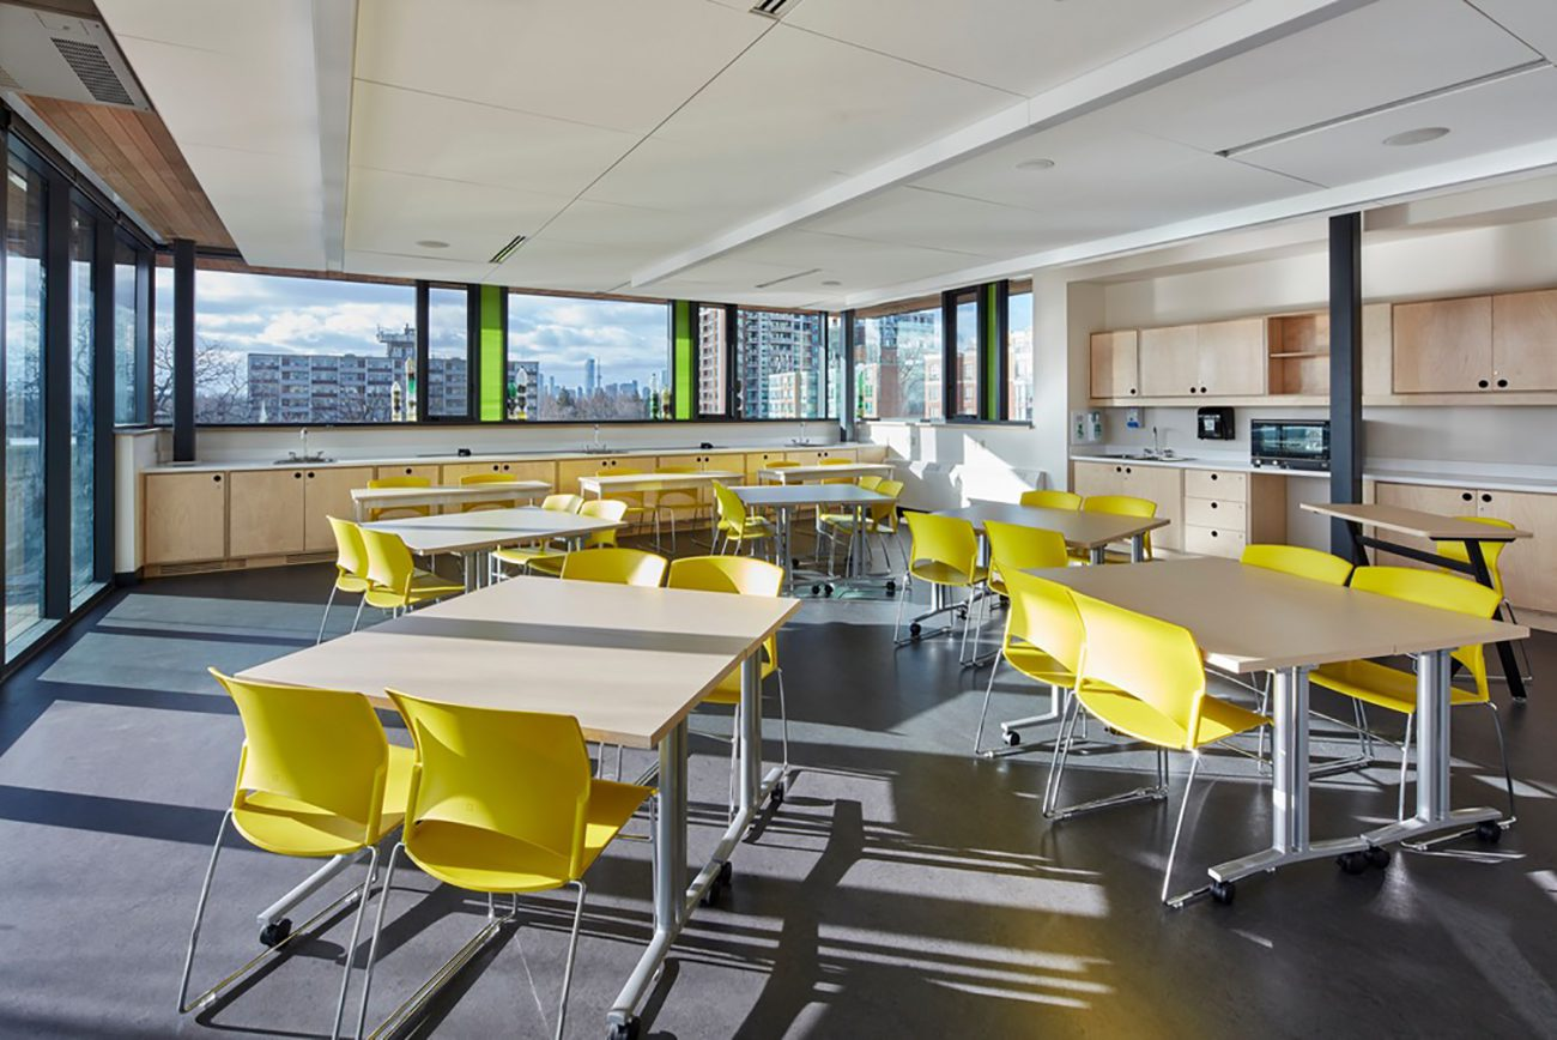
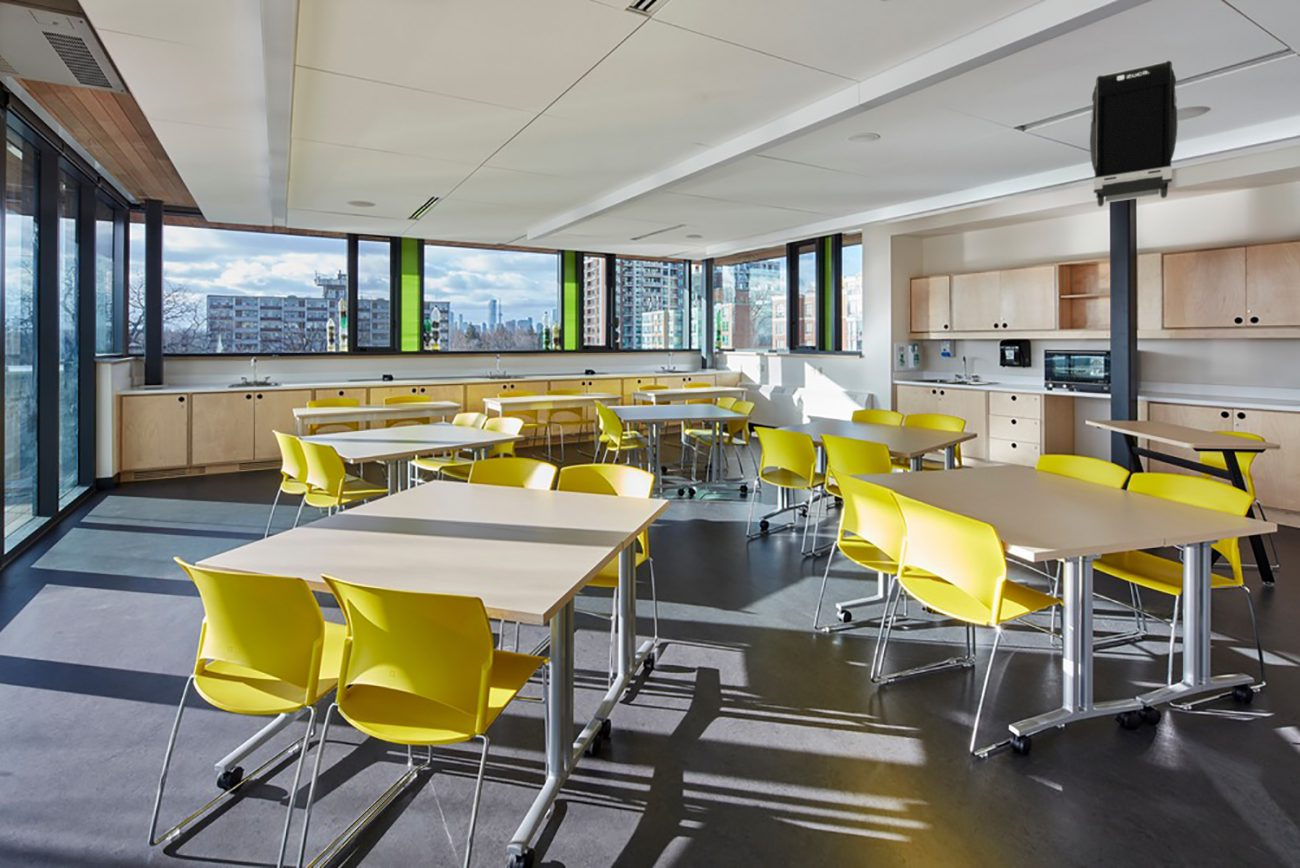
+ luggage [1089,60,1178,208]
